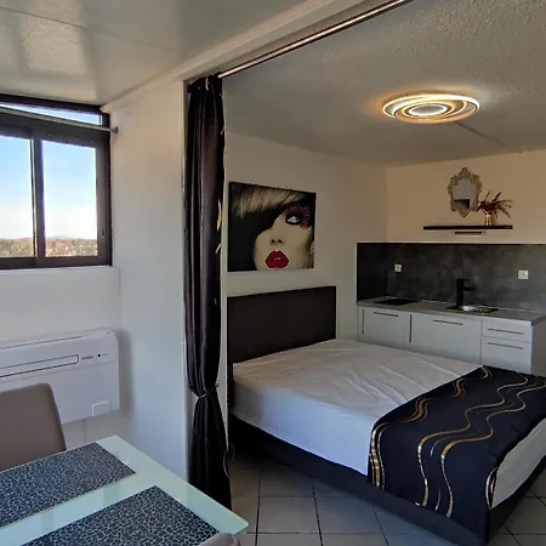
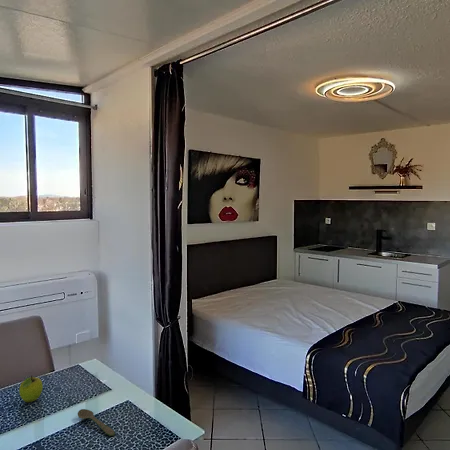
+ fruit [18,374,44,403]
+ spoon [77,408,116,437]
